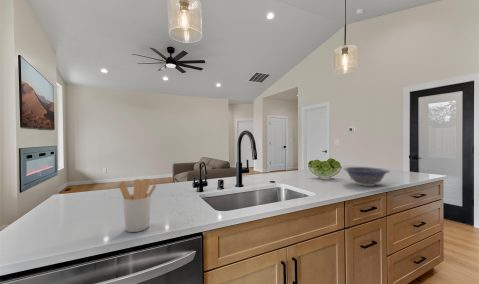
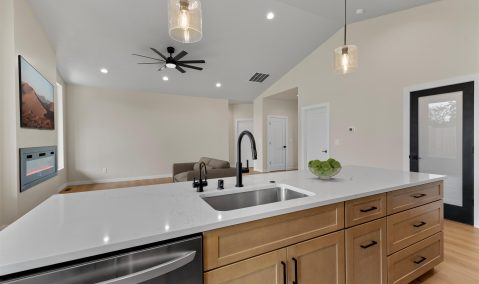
- decorative bowl [343,166,390,187]
- utensil holder [118,178,157,233]
